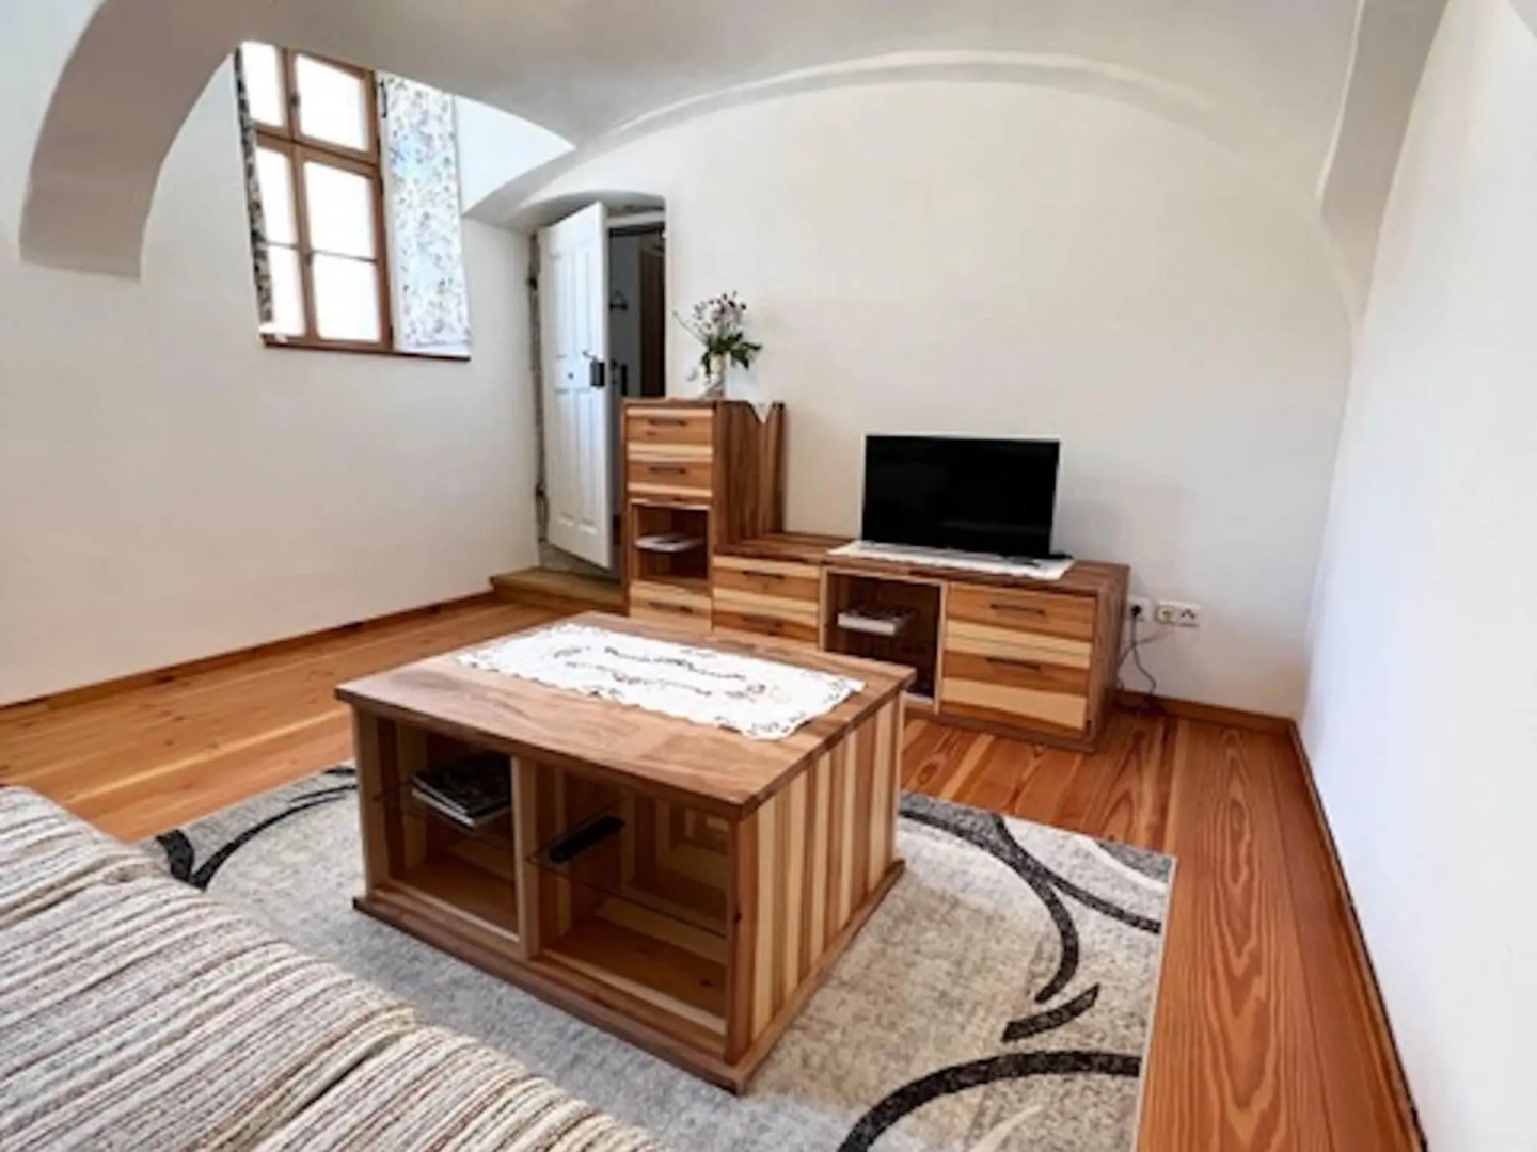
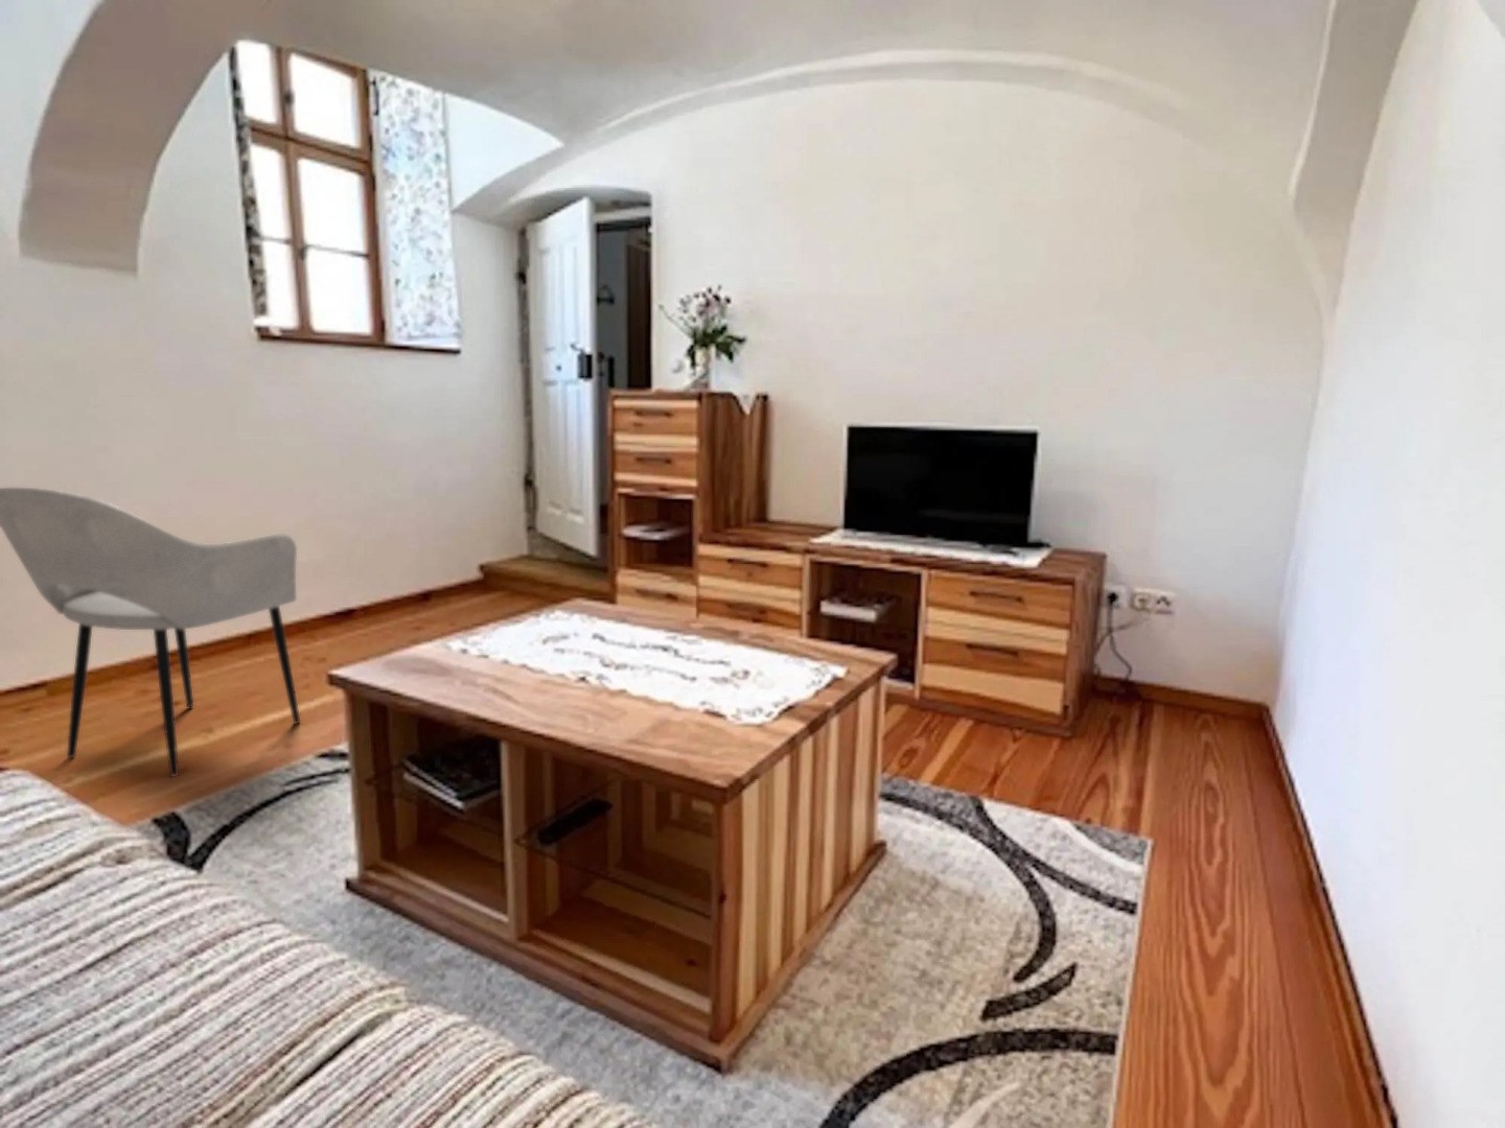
+ armchair [0,487,302,778]
